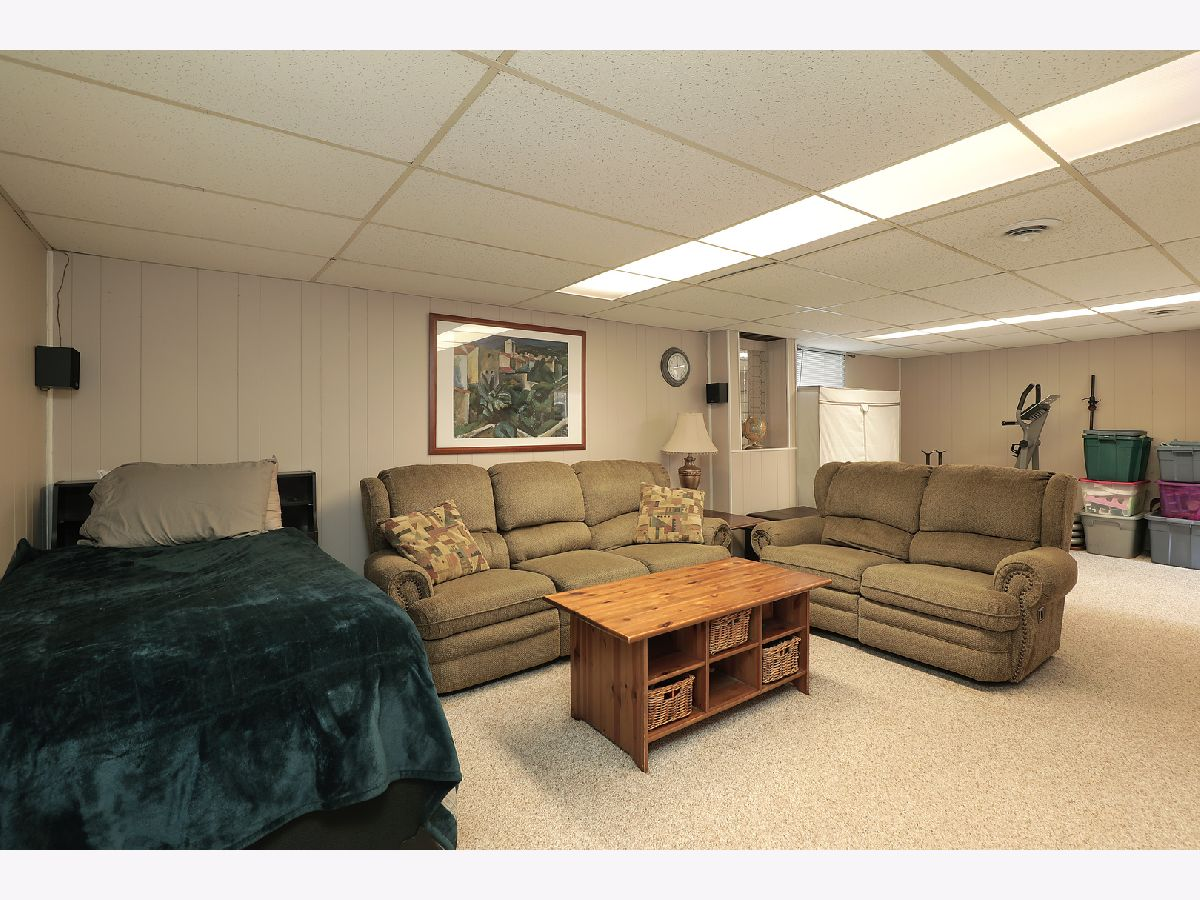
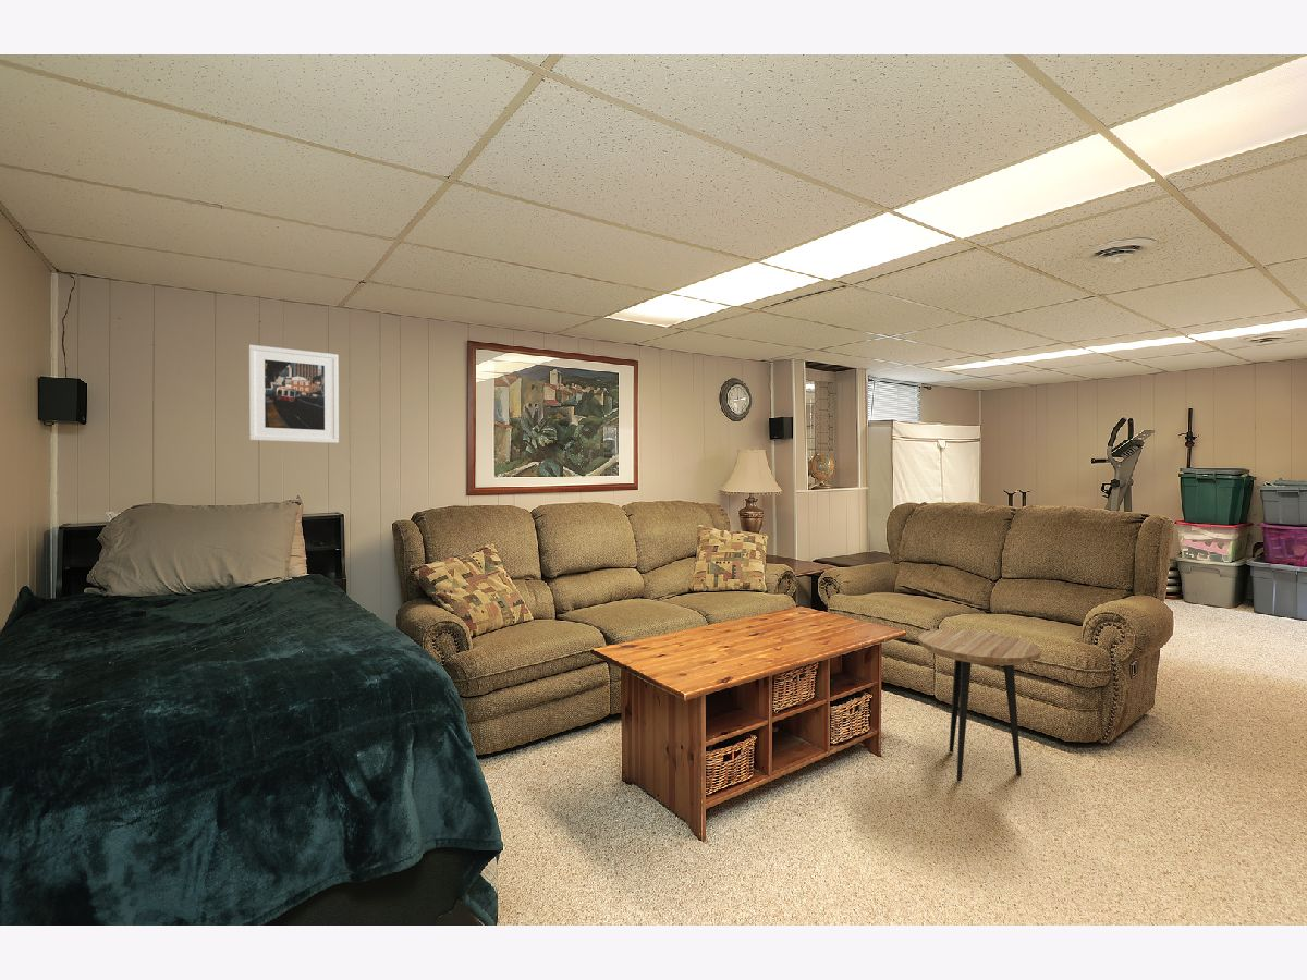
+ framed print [248,344,340,444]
+ side table [917,628,1042,782]
